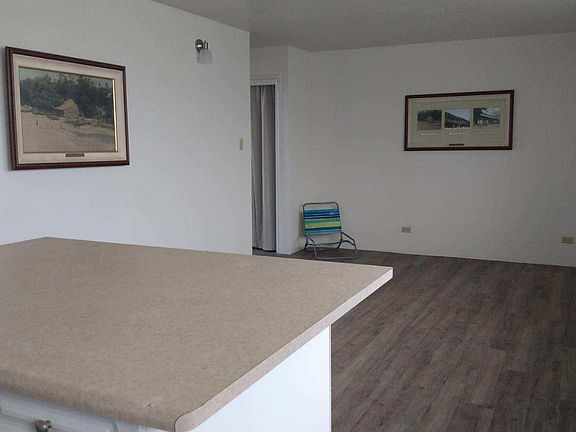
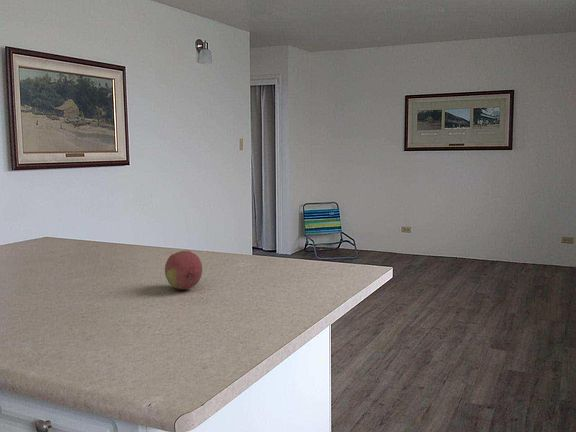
+ fruit [164,250,203,290]
